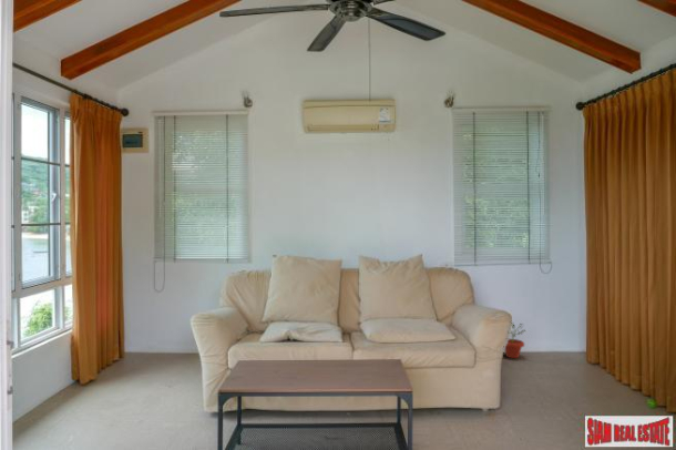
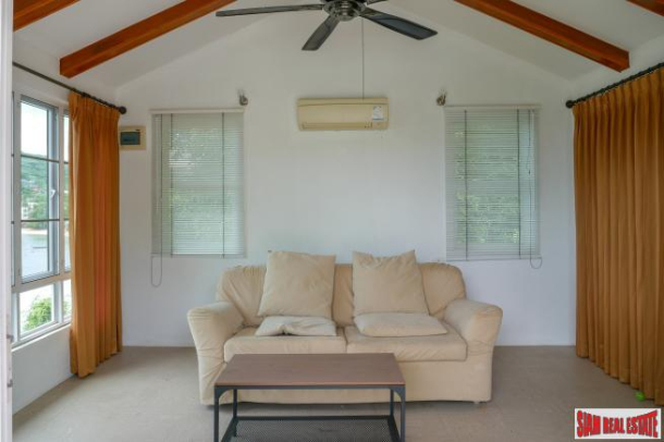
- potted plant [503,321,525,359]
